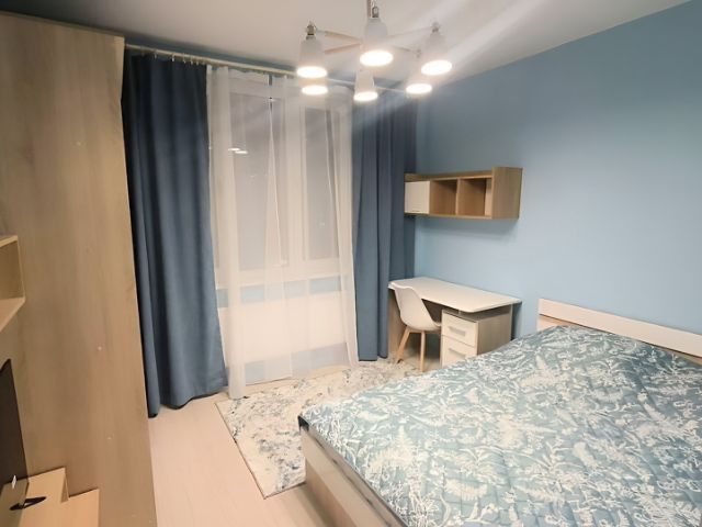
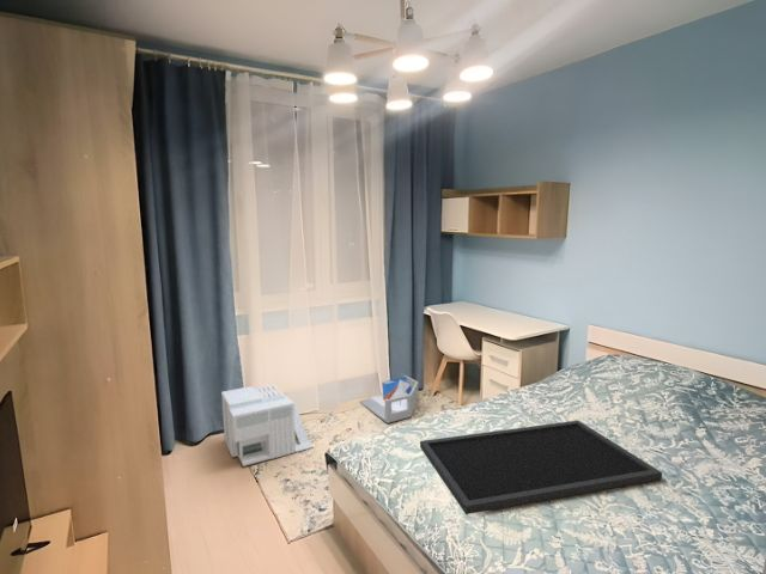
+ storage bin [358,374,419,425]
+ tray [419,420,663,515]
+ architectural model [220,384,315,468]
